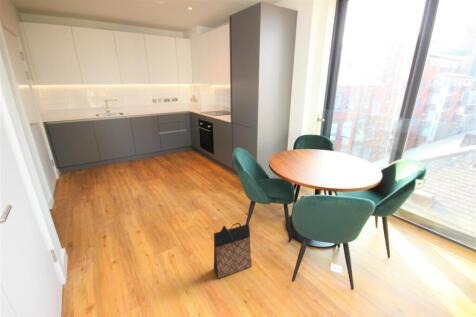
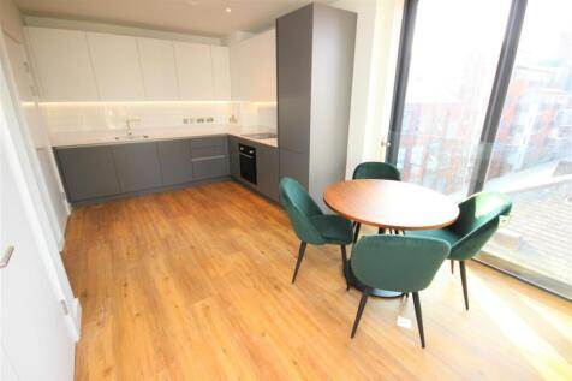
- bag [213,222,253,280]
